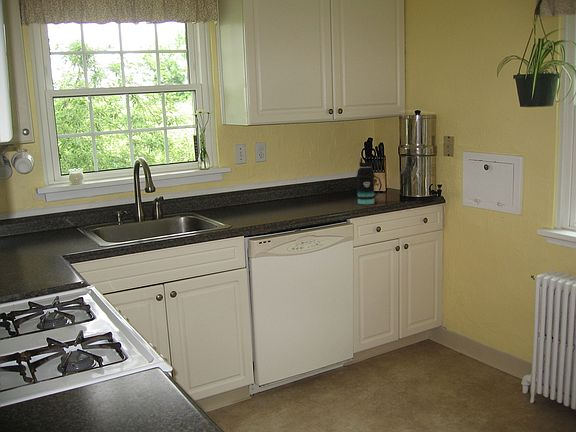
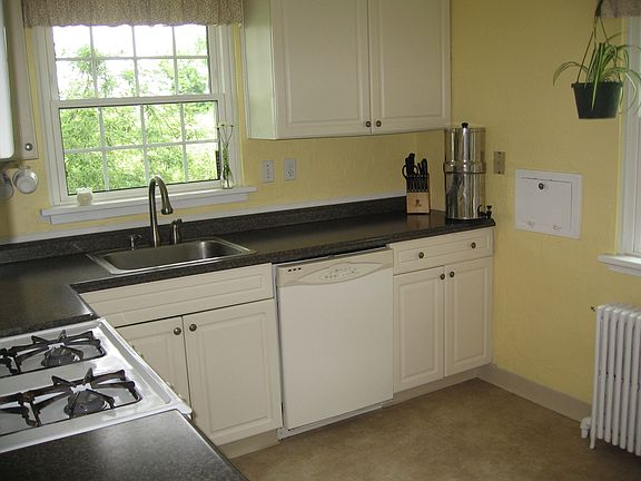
- bottle [355,157,383,205]
